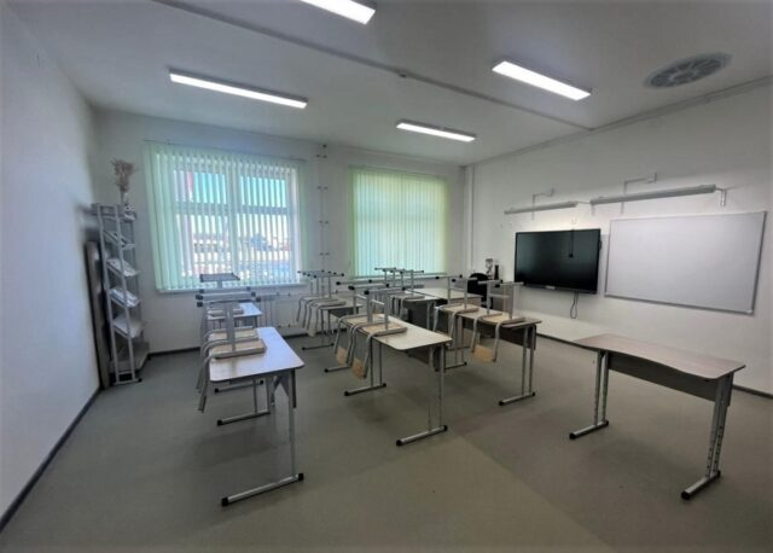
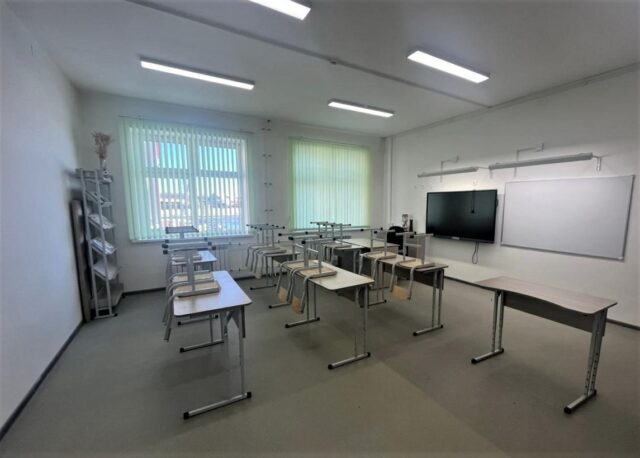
- ceiling vent [640,51,734,91]
